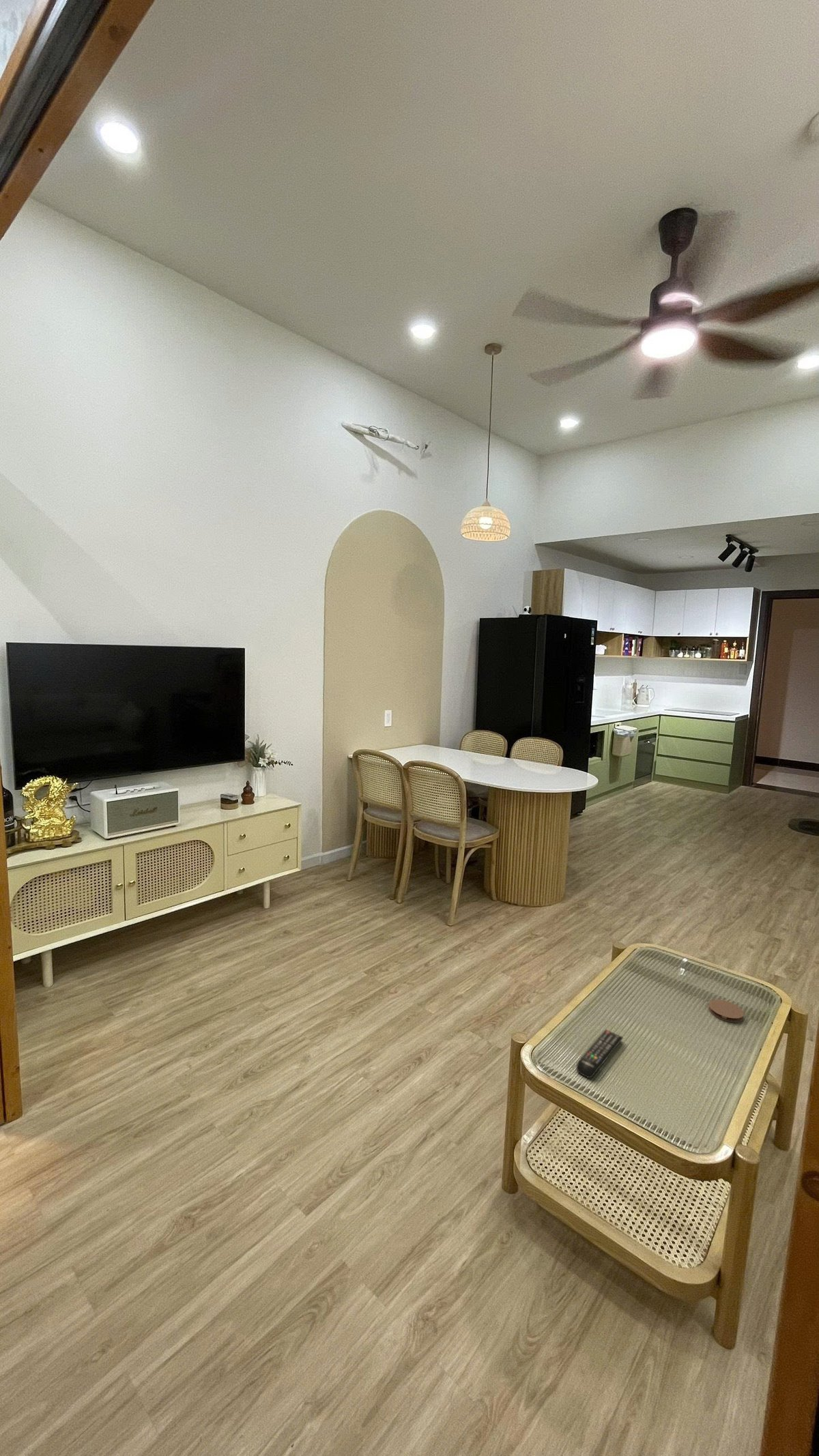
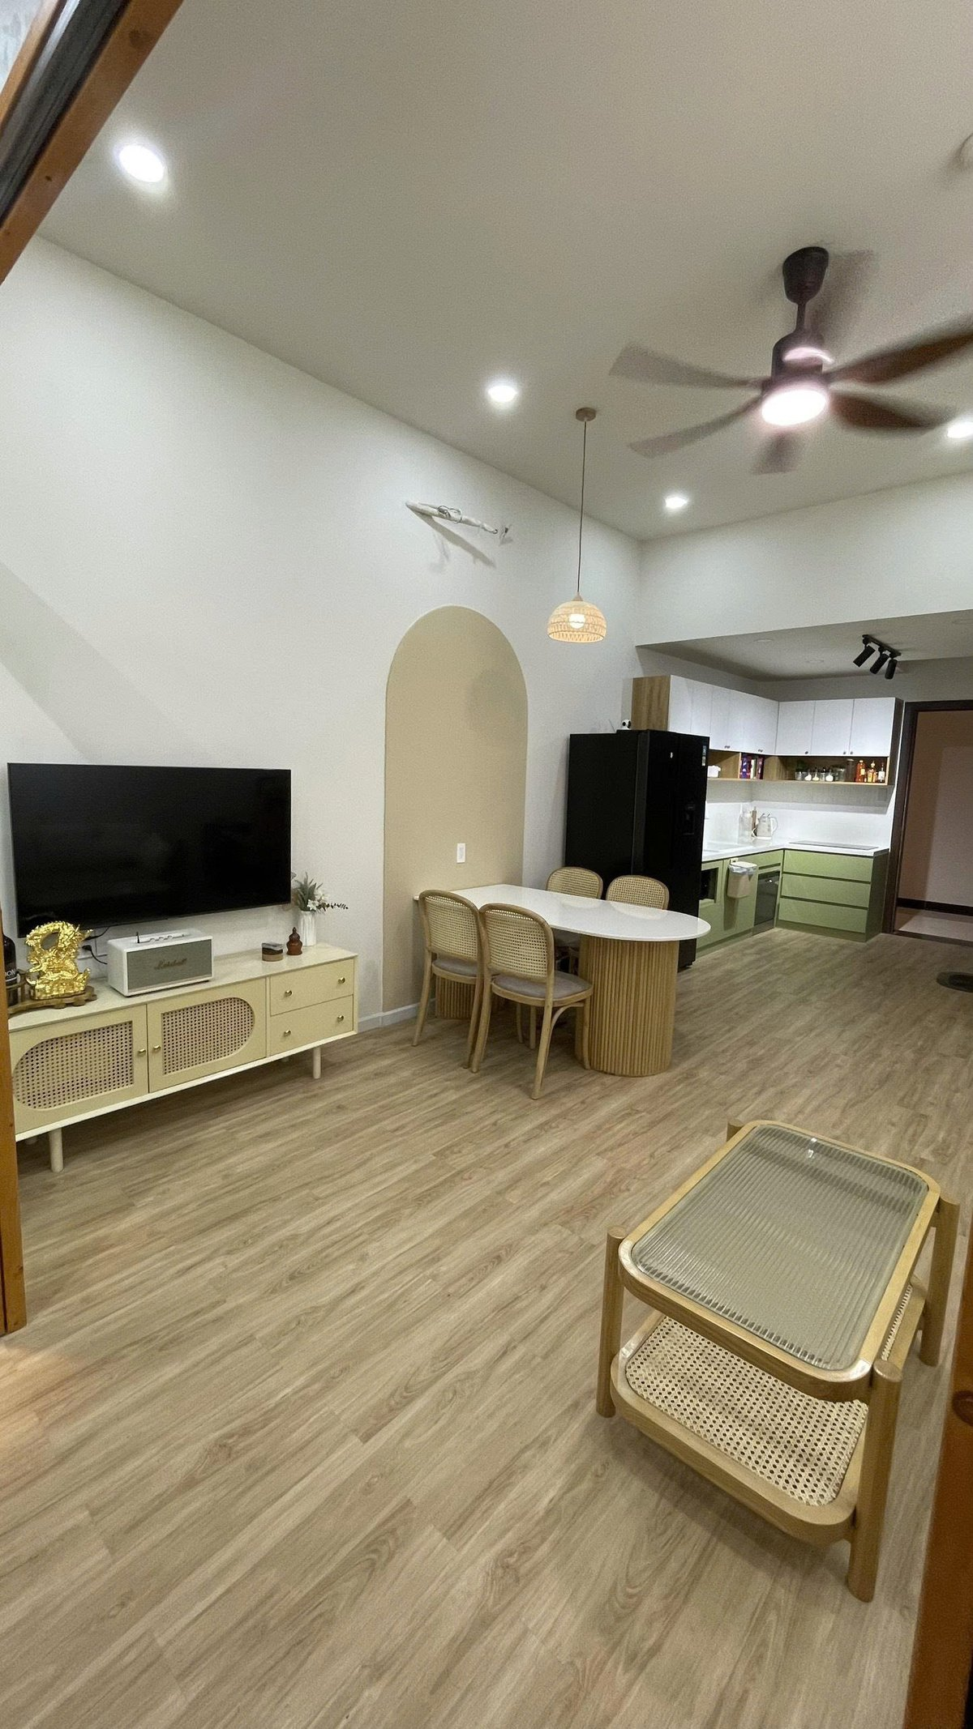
- remote control [576,1029,624,1079]
- coaster [708,999,745,1023]
